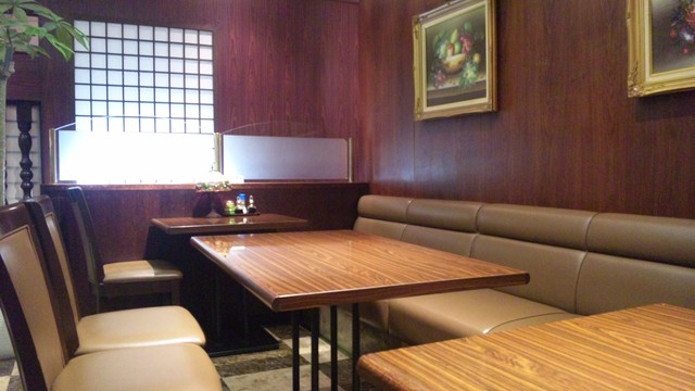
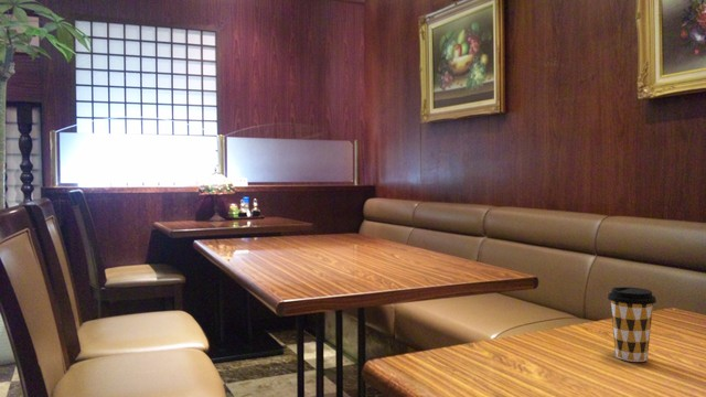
+ coffee cup [607,286,657,363]
